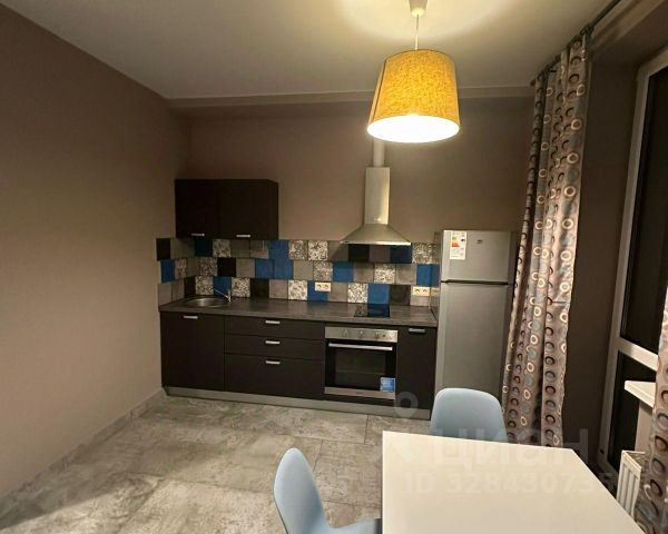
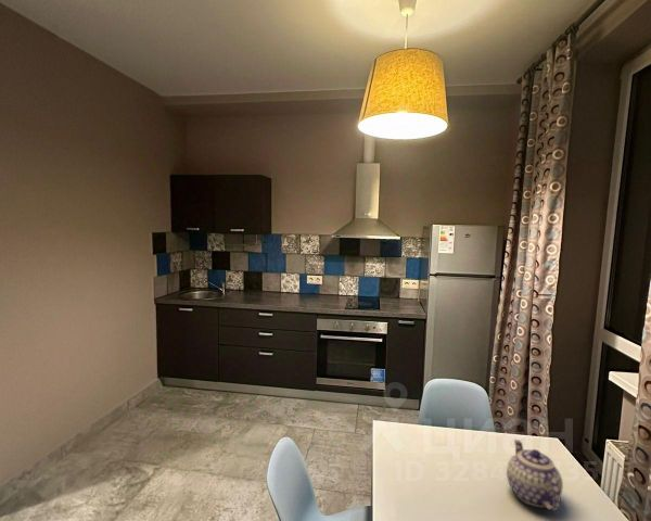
+ teapot [506,439,564,511]
